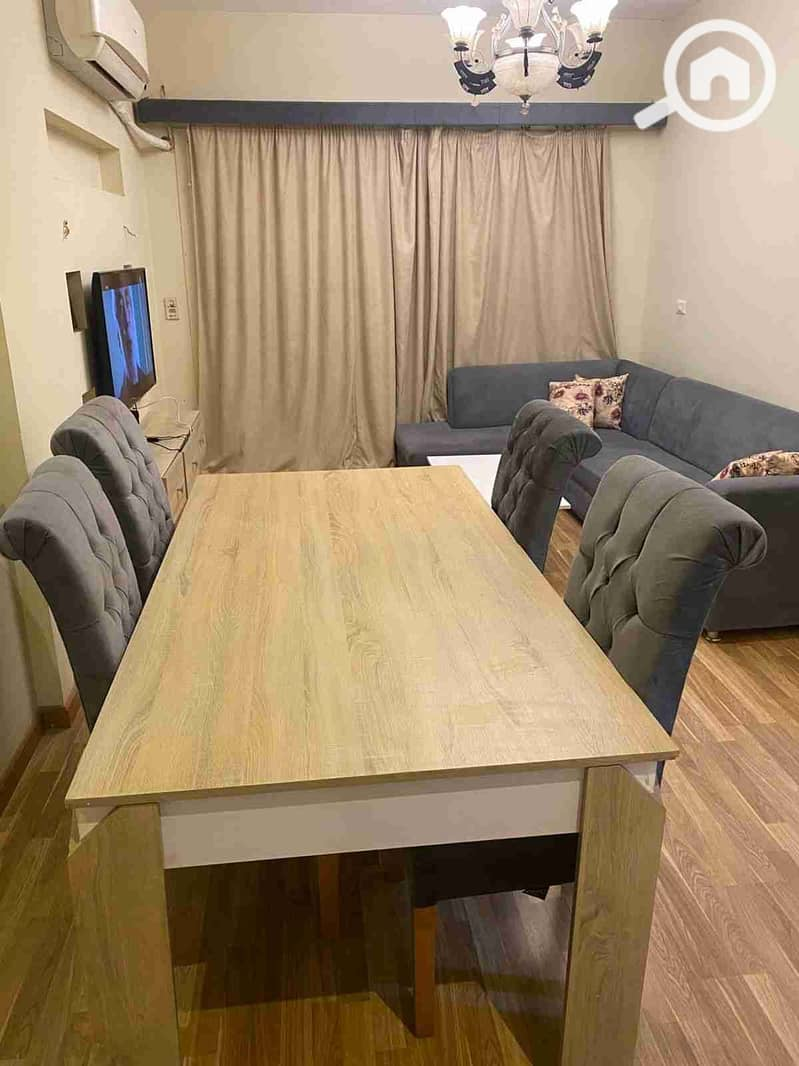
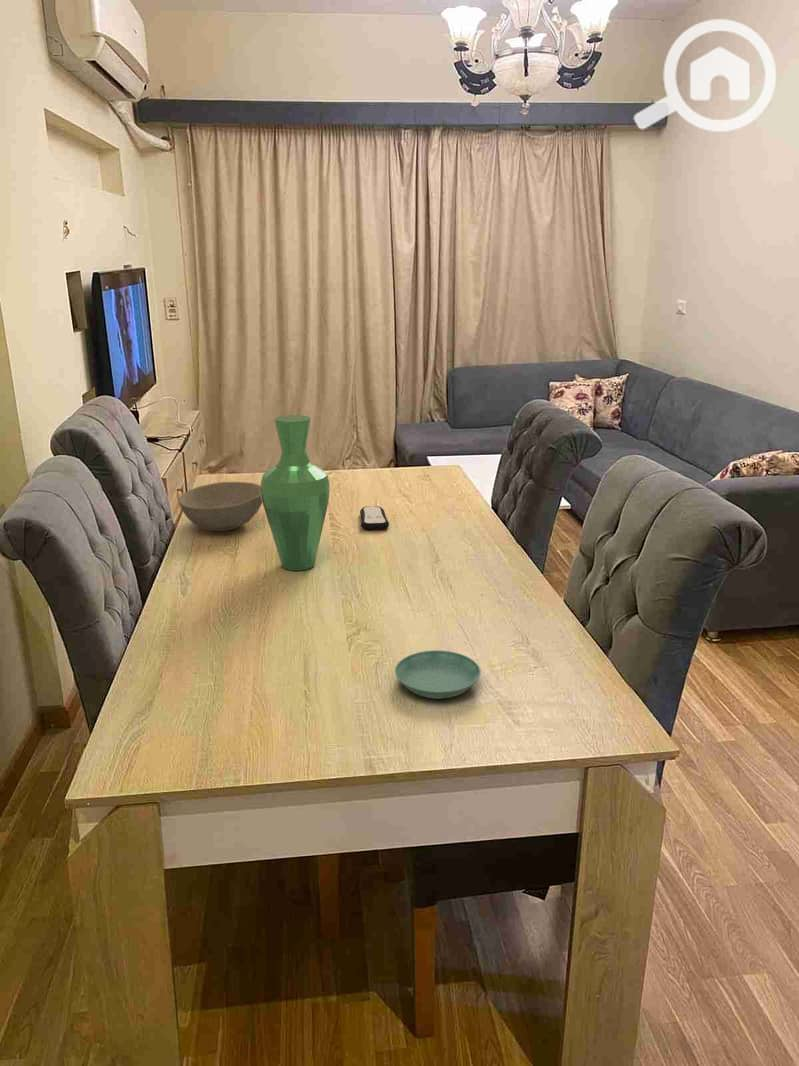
+ vase [260,414,331,572]
+ remote control [359,505,390,531]
+ bowl [177,481,263,532]
+ saucer [394,649,482,700]
